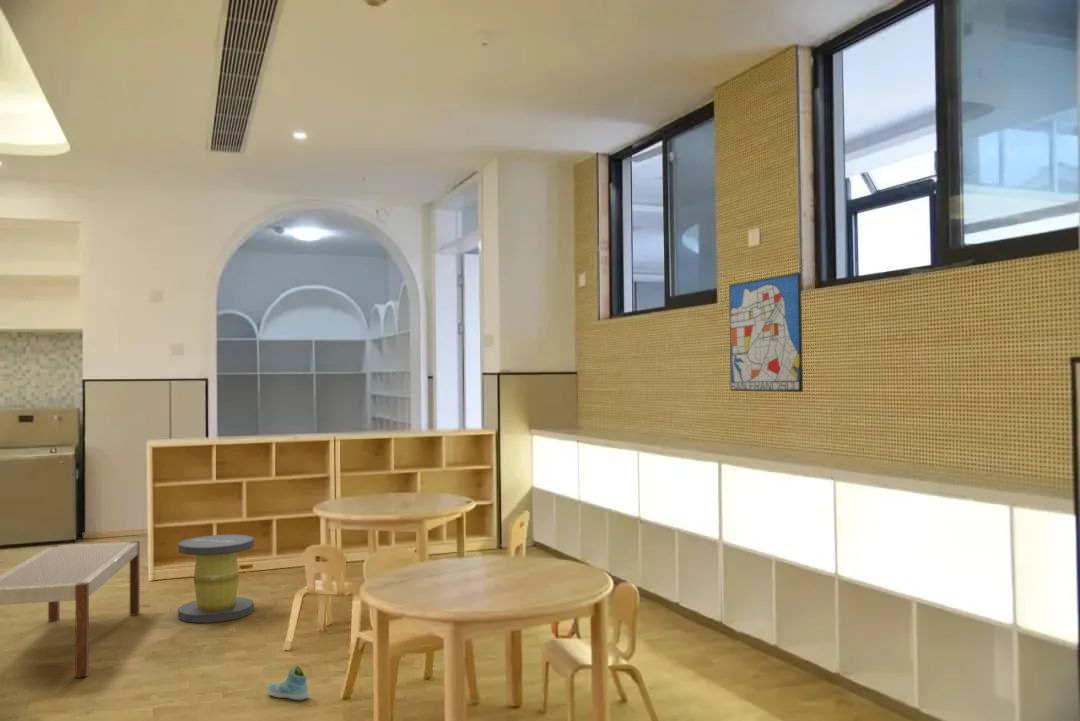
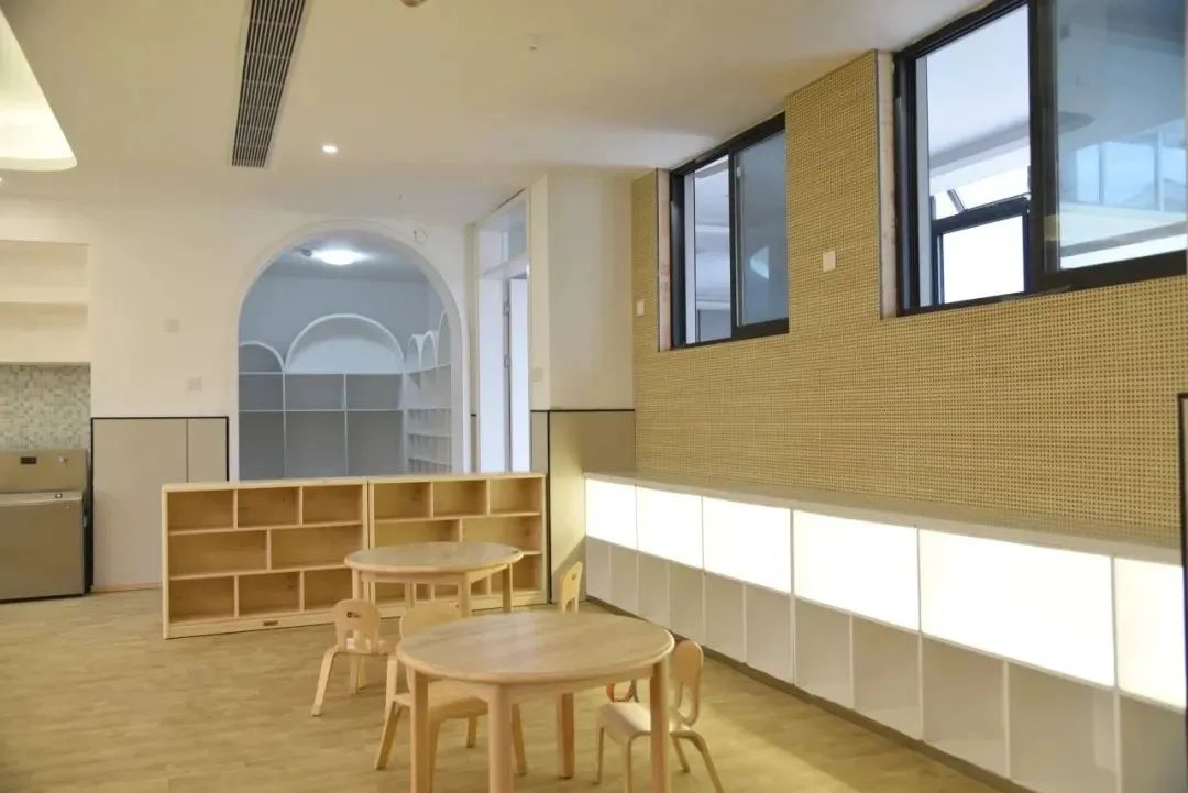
- wall art [728,271,804,393]
- sneaker [266,665,310,701]
- bench [0,540,141,679]
- stool [177,534,255,624]
